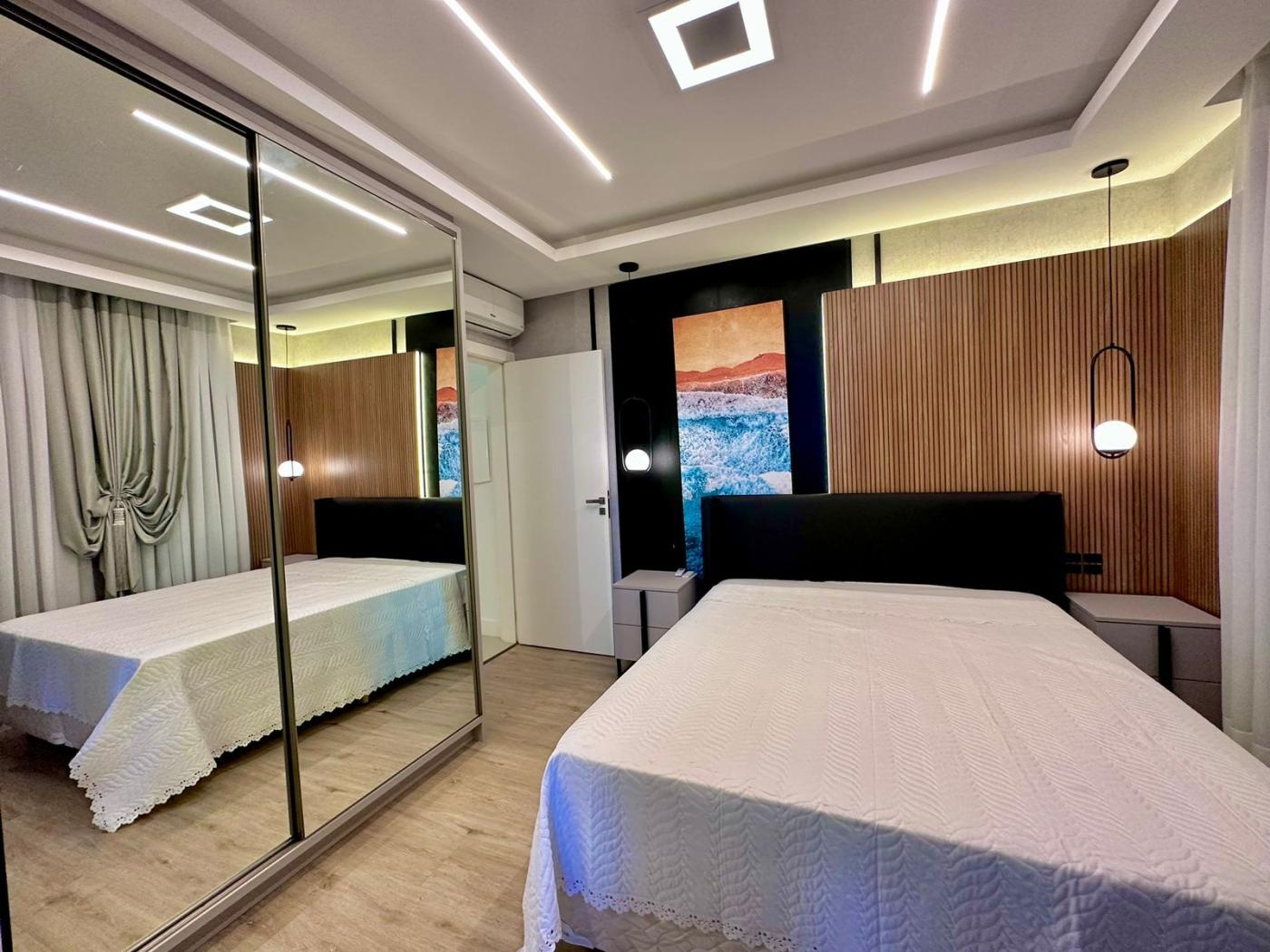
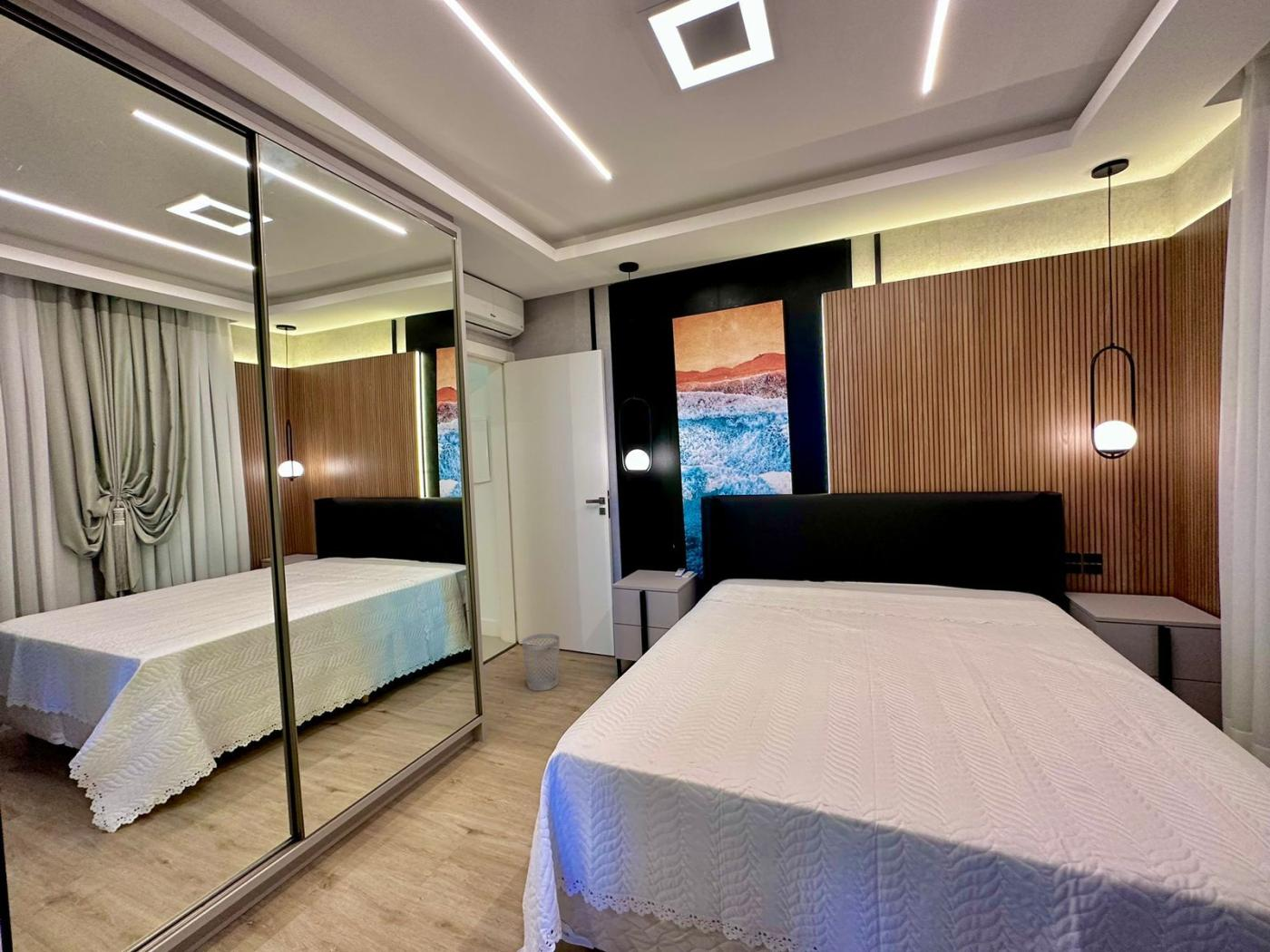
+ wastebasket [521,633,561,692]
